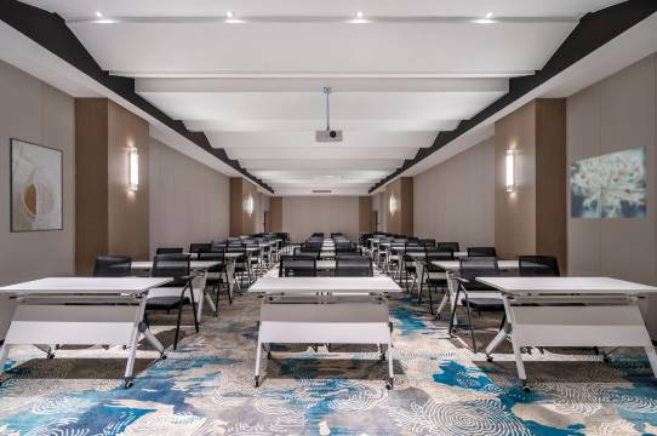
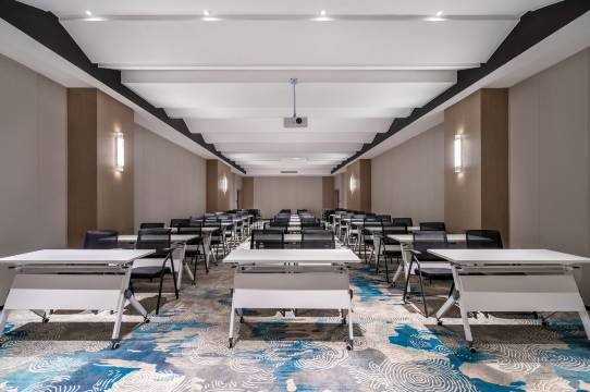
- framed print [8,137,64,234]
- wall art [570,145,647,219]
